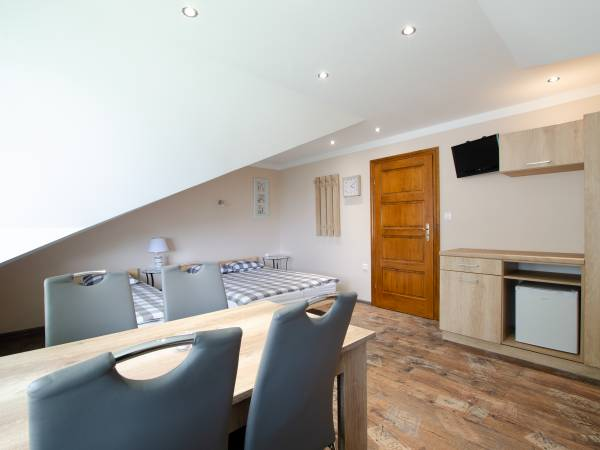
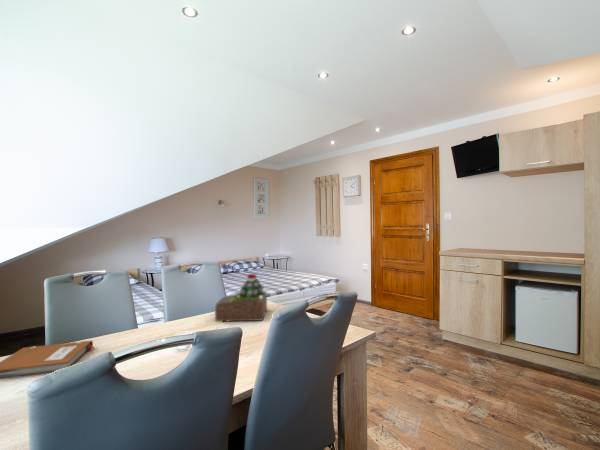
+ succulent plant [214,273,268,323]
+ notebook [0,340,95,380]
